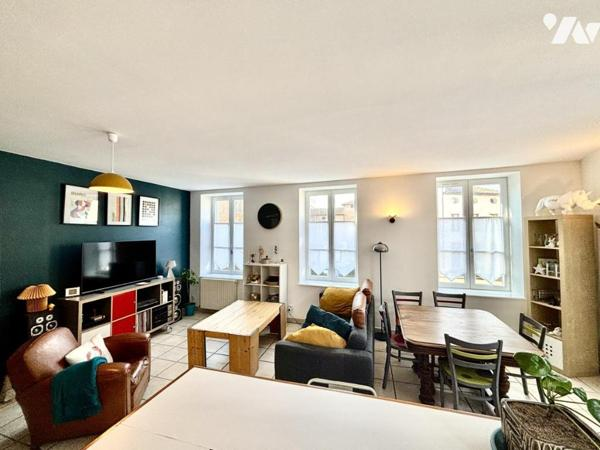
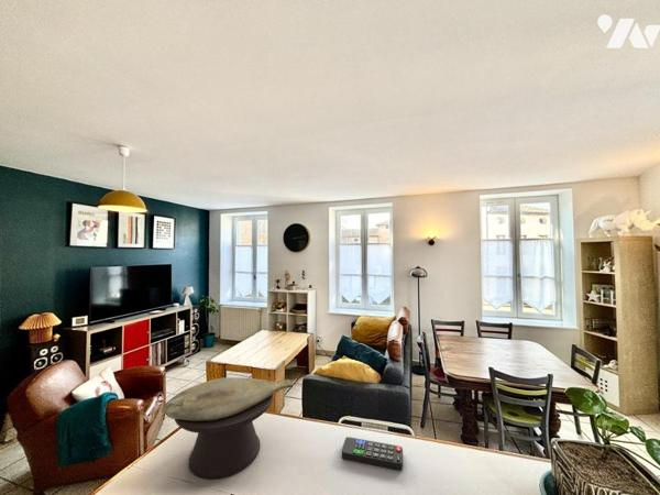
+ decorative bowl [161,376,294,481]
+ remote control [341,436,404,471]
